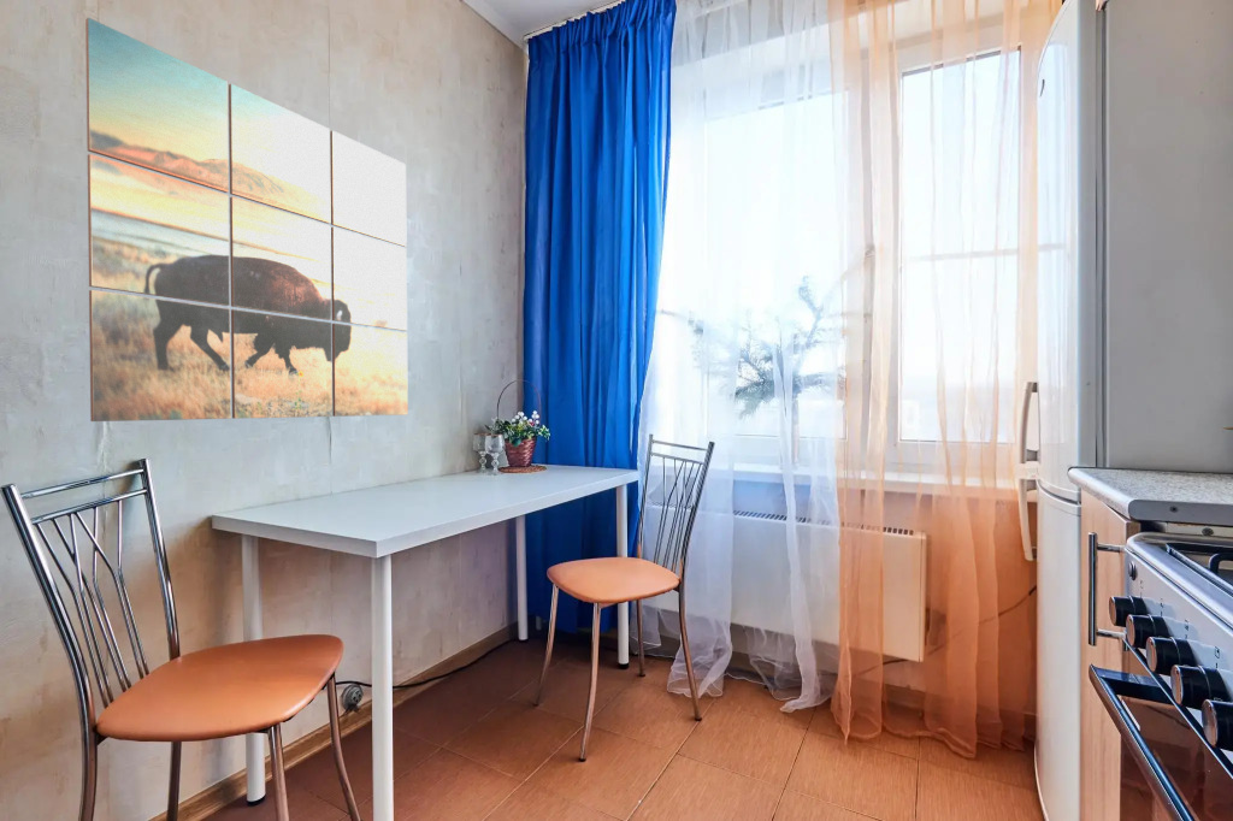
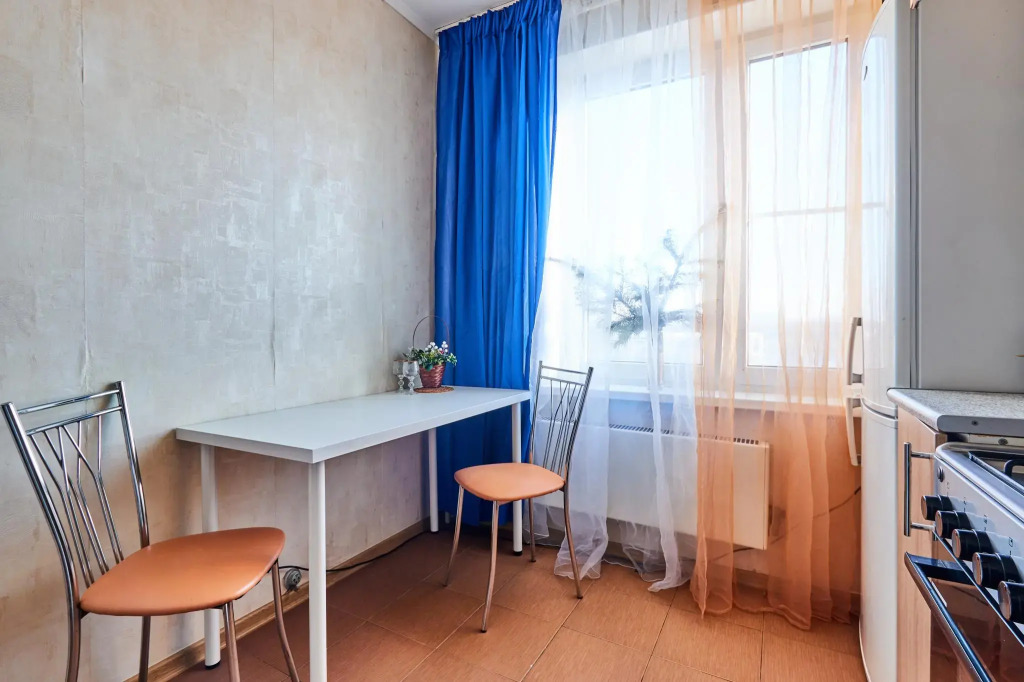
- wall art [84,17,409,423]
